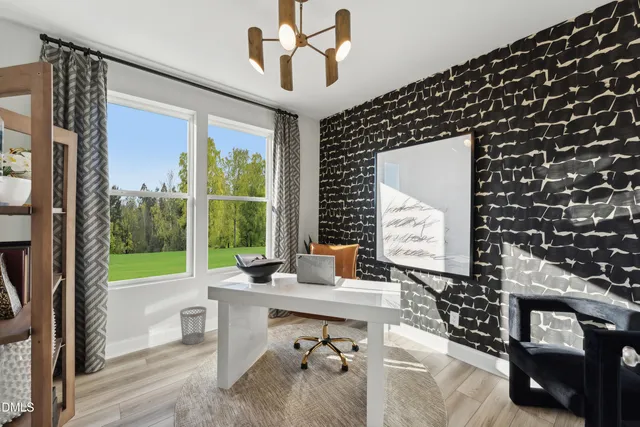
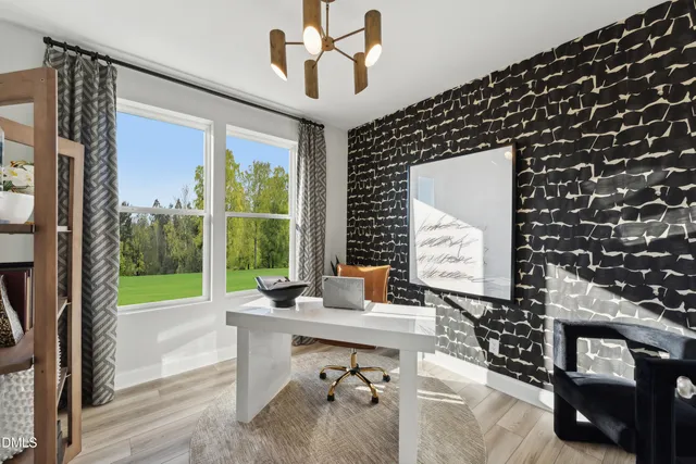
- wastebasket [179,305,208,346]
